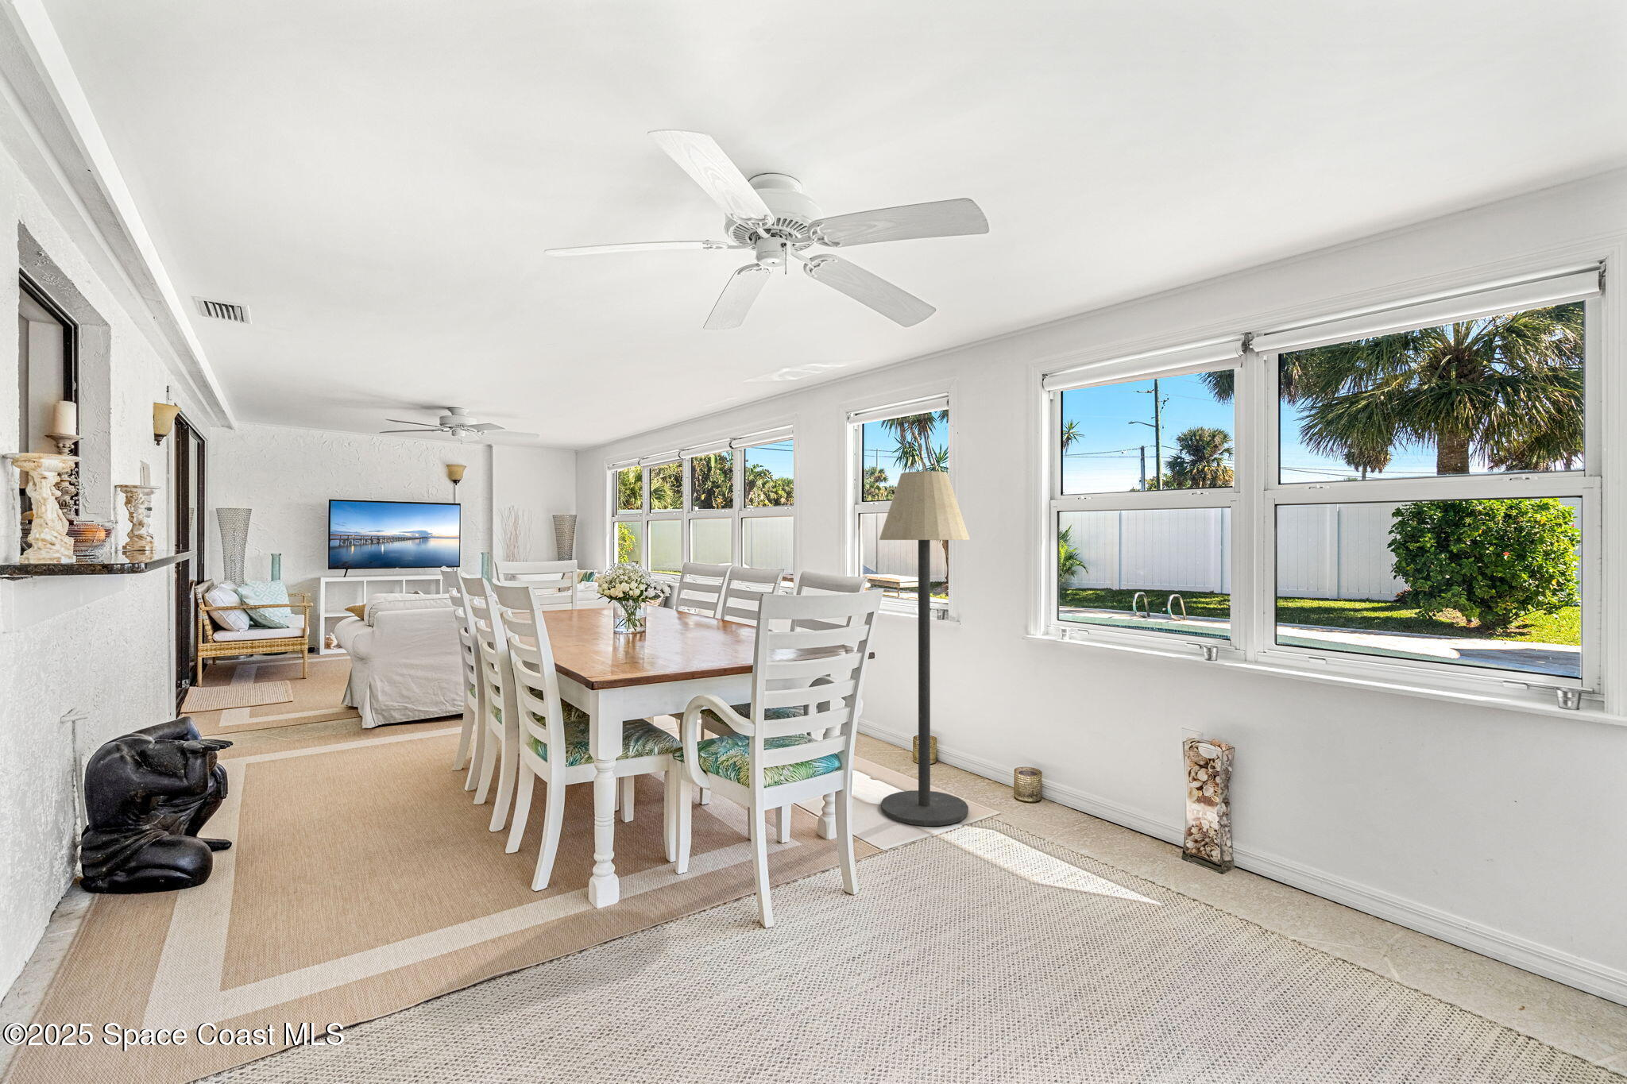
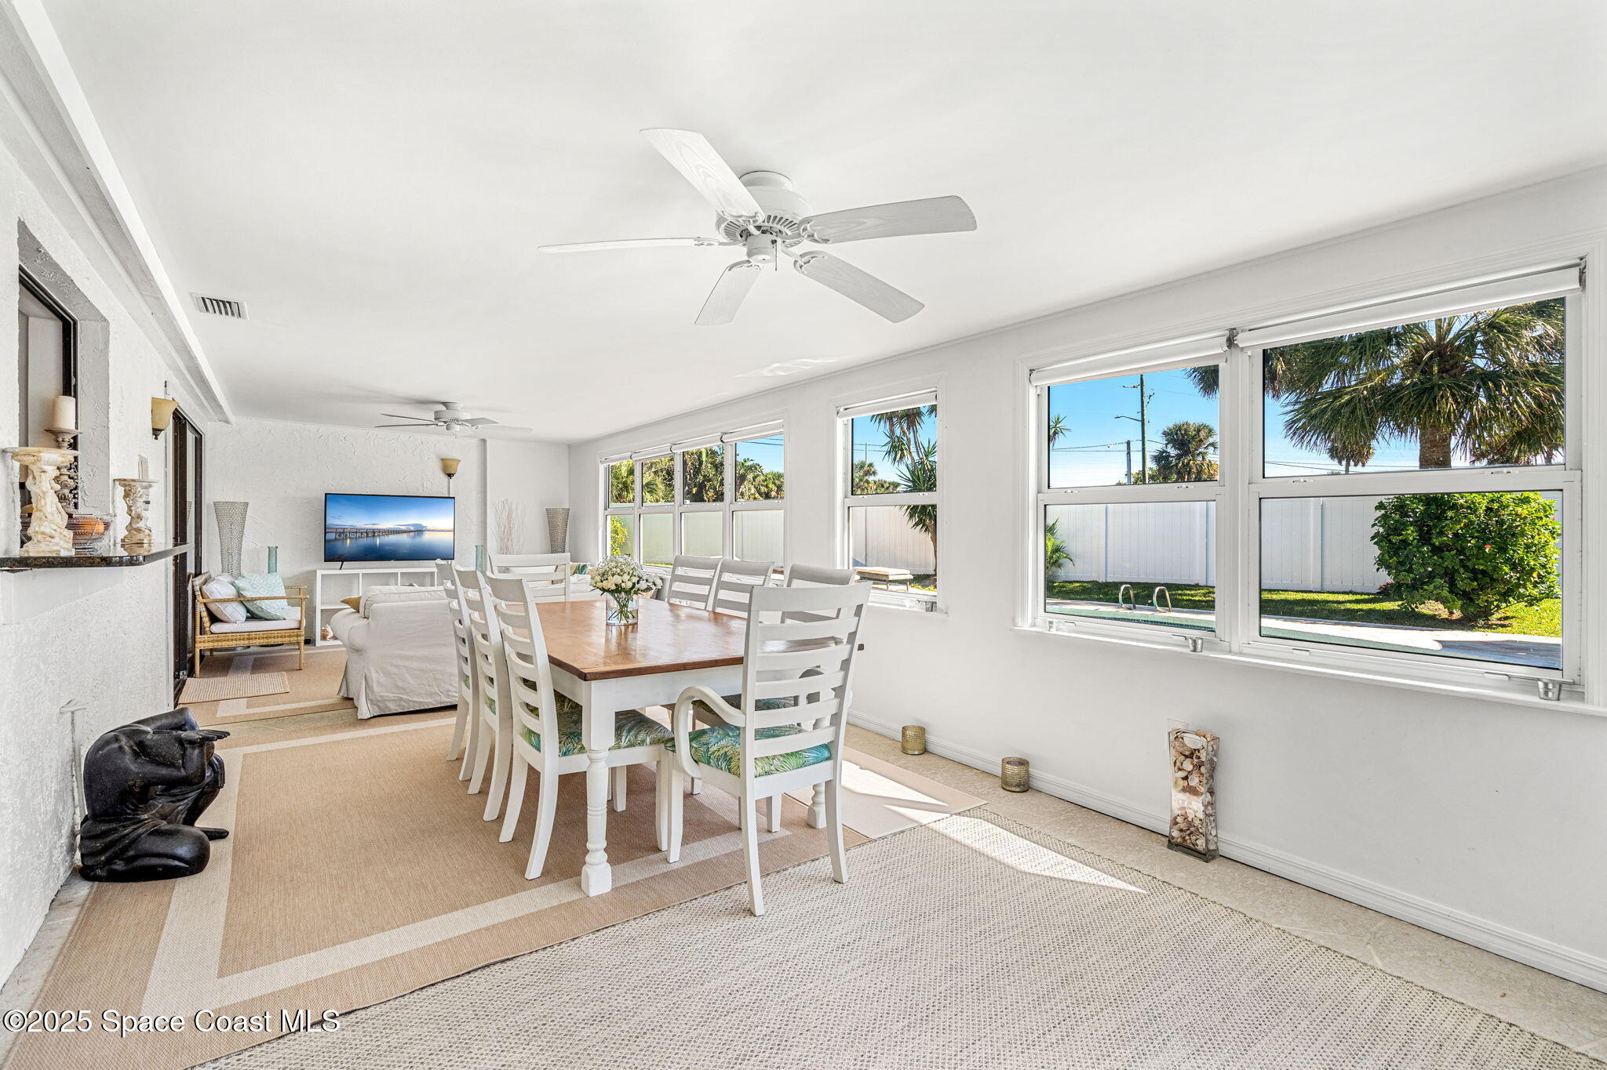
- floor lamp [878,471,970,826]
